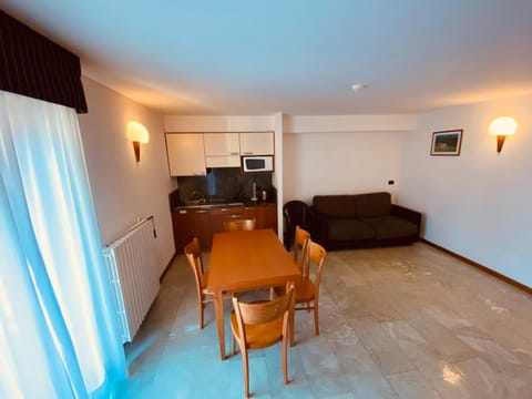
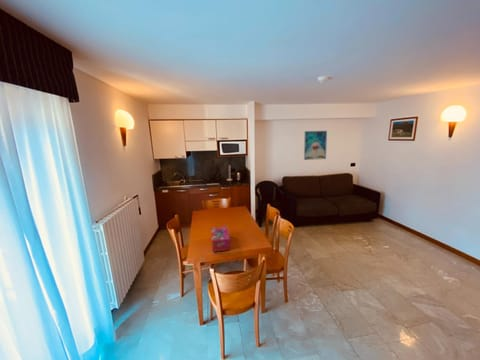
+ tissue box [210,226,231,253]
+ wall art [303,130,328,161]
